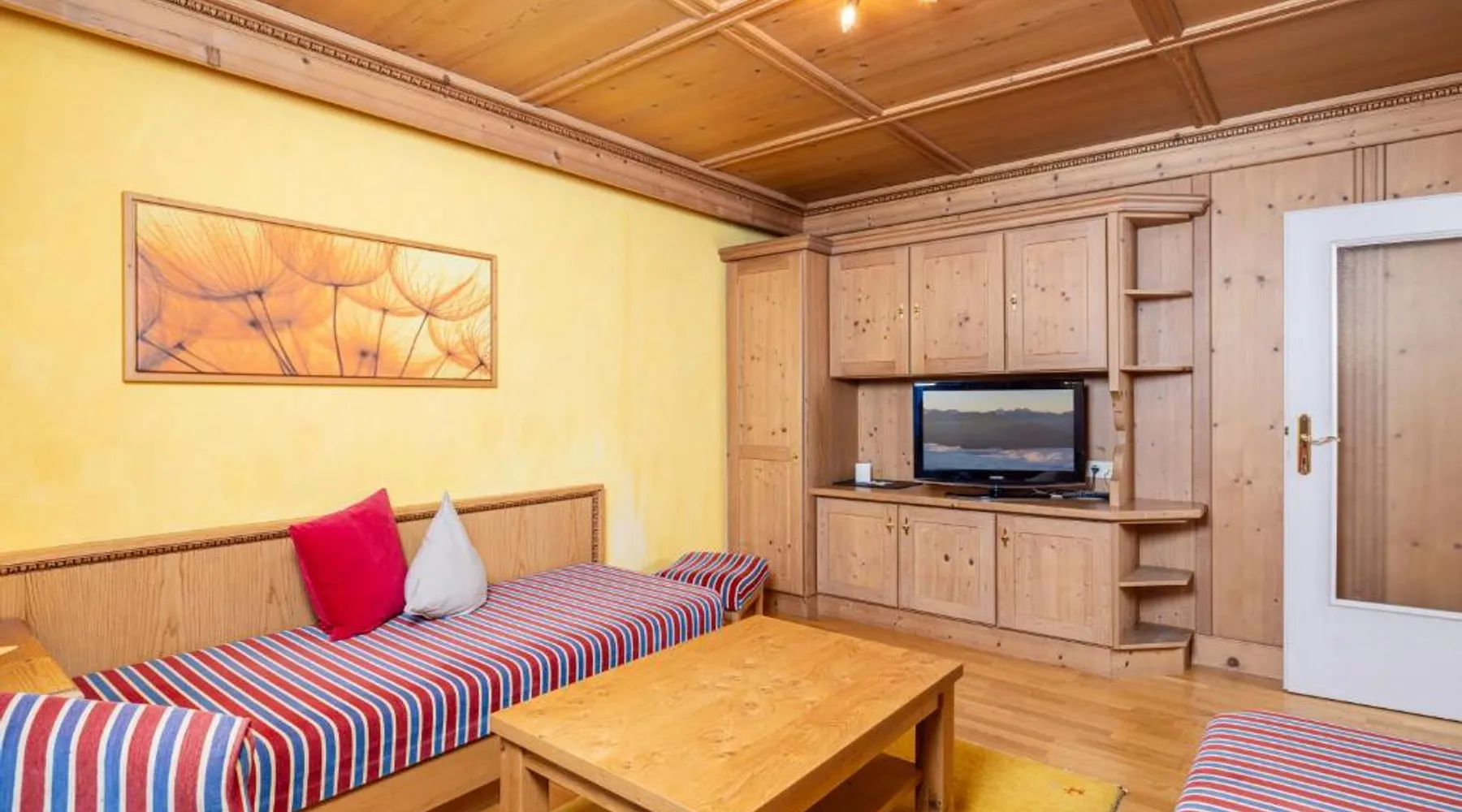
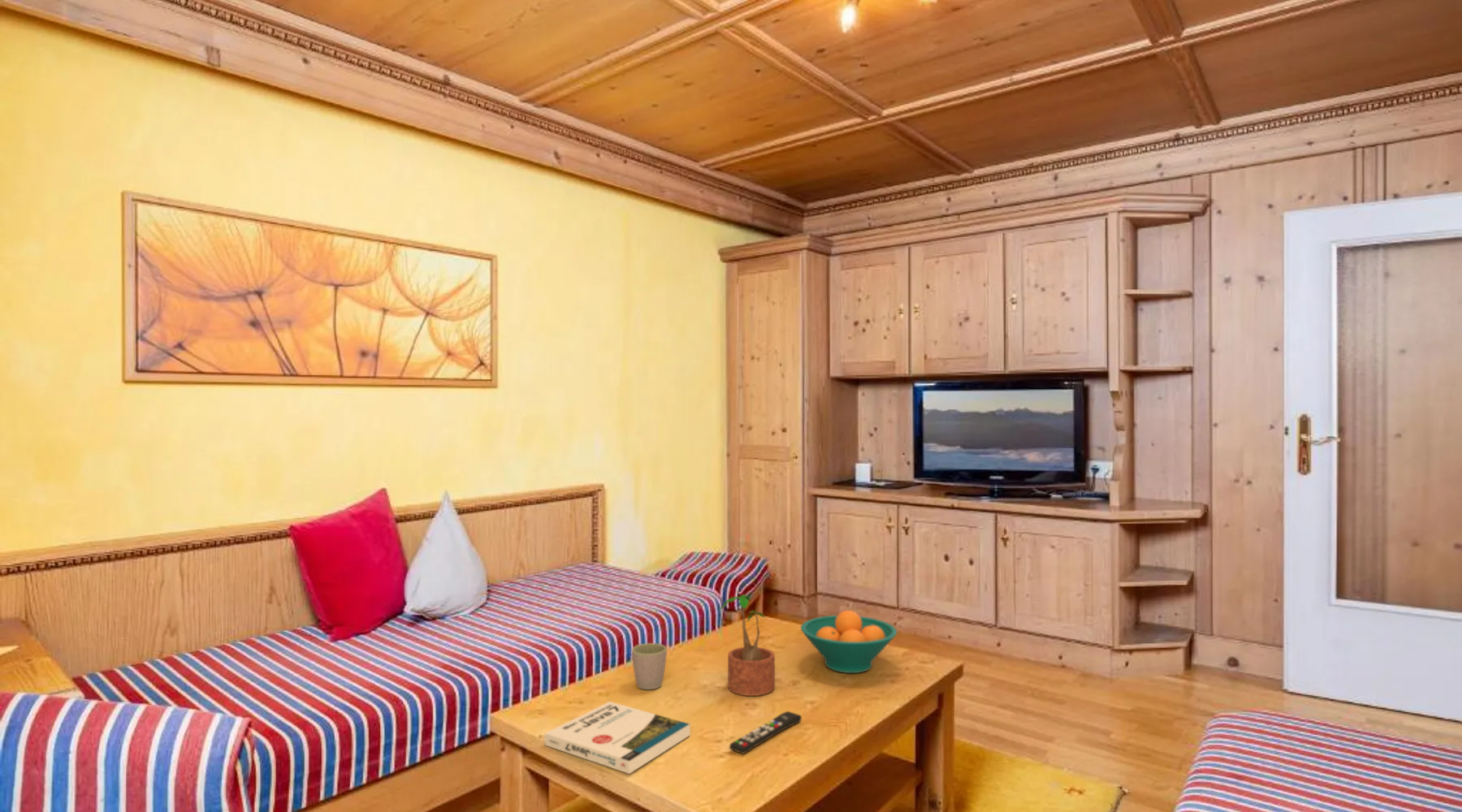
+ fruit bowl [800,609,898,674]
+ book [544,701,691,775]
+ remote control [729,711,802,755]
+ mug [631,642,668,690]
+ potted plant [716,594,776,697]
